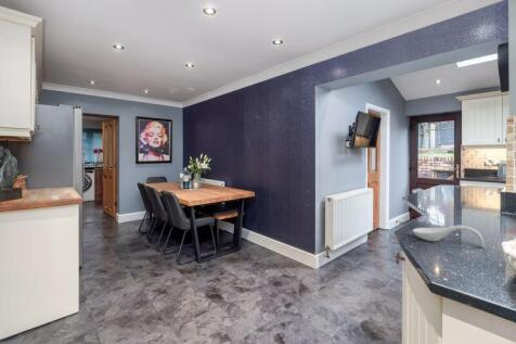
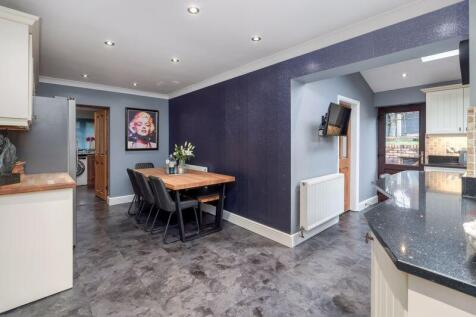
- spoon rest [412,225,486,249]
